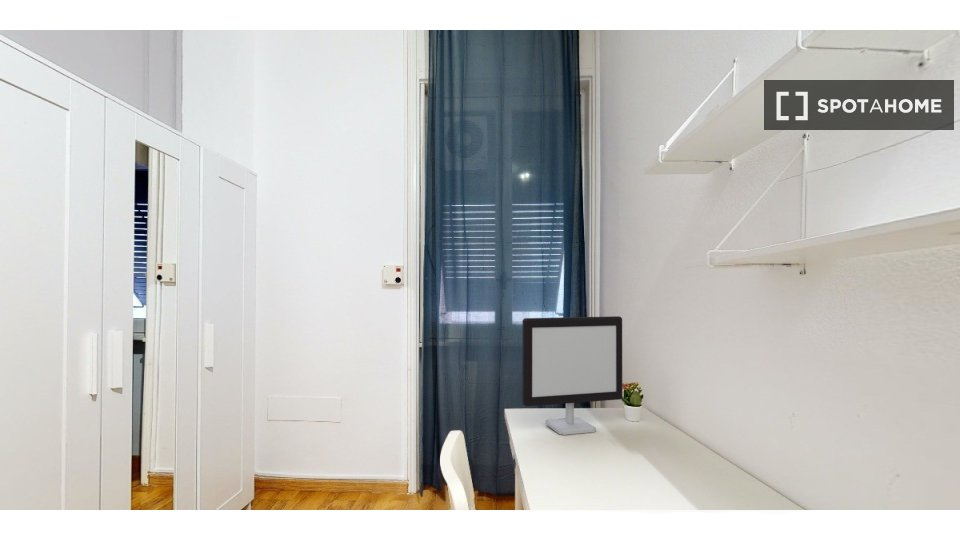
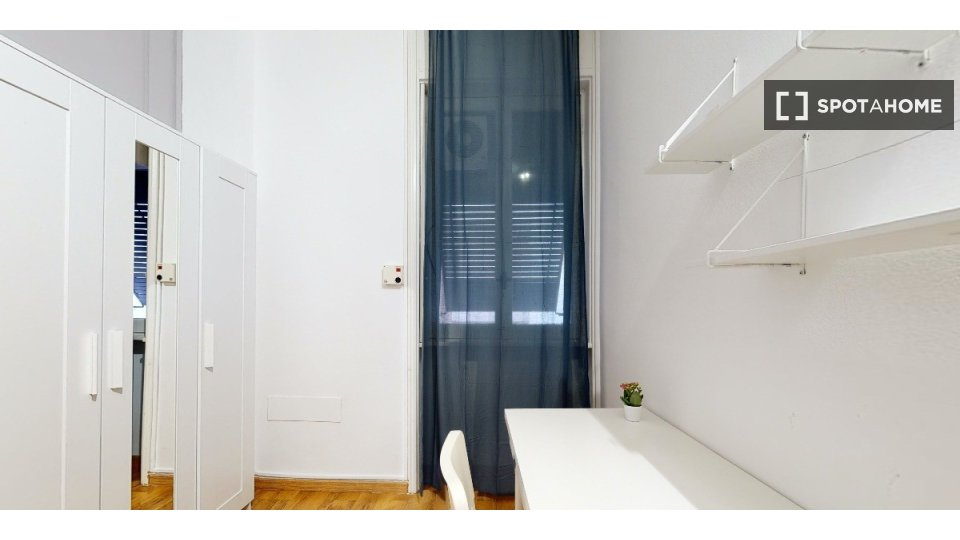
- computer monitor [521,315,623,436]
